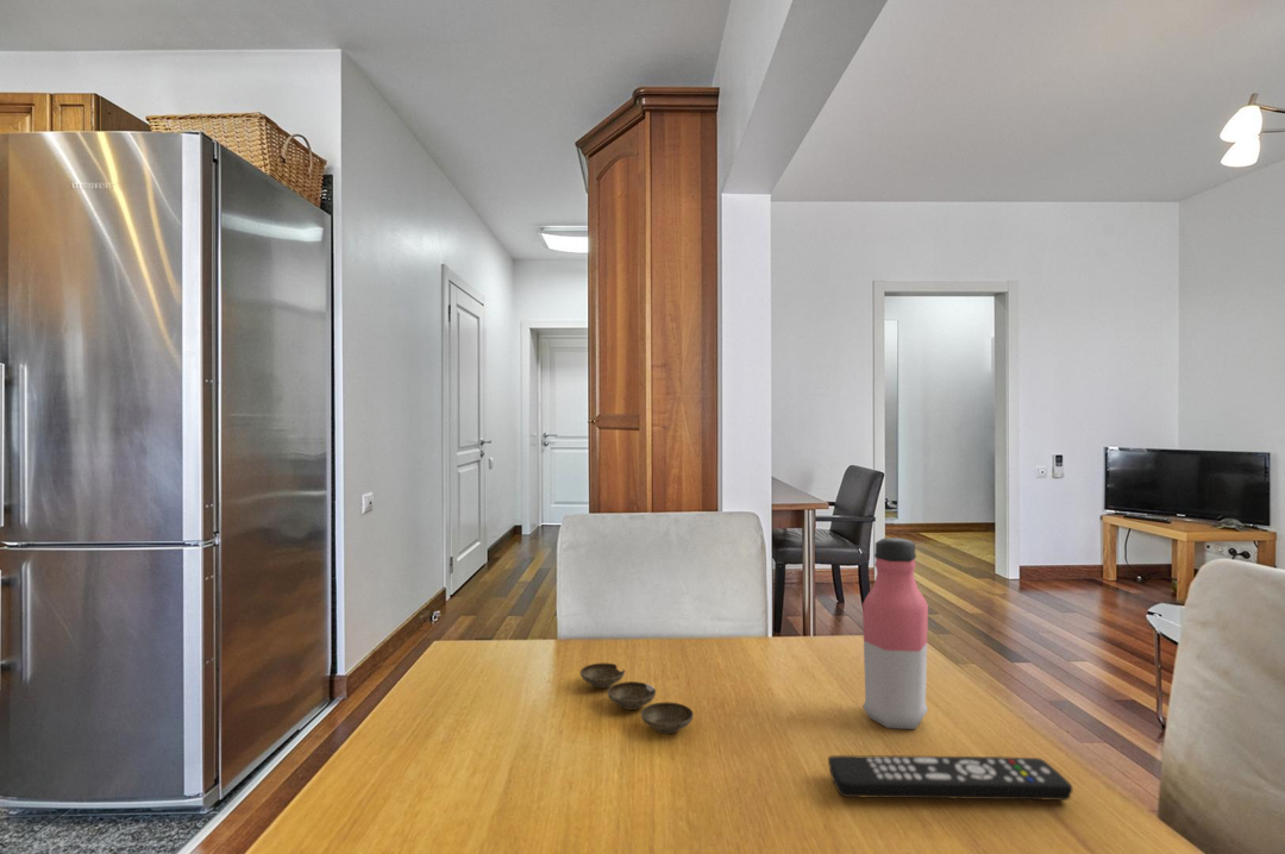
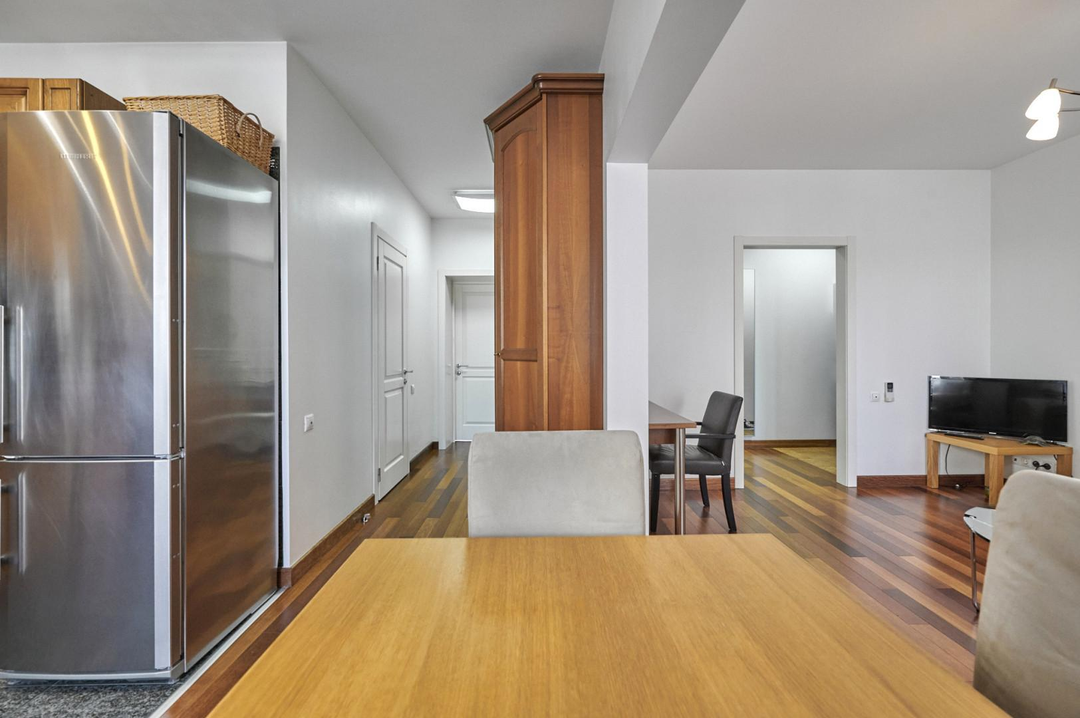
- remote control [827,754,1073,802]
- water bottle [861,536,929,730]
- bowl [579,663,695,735]
